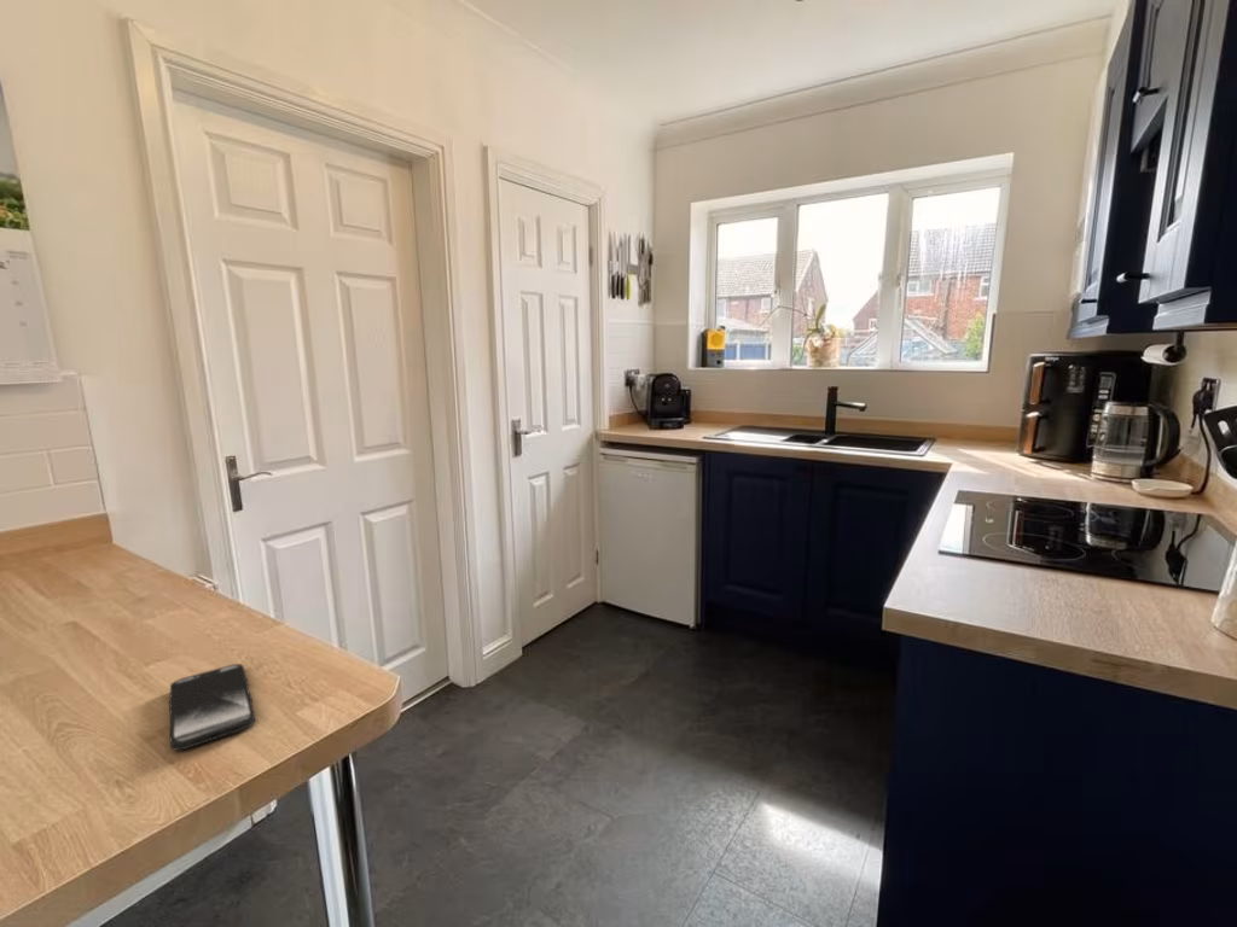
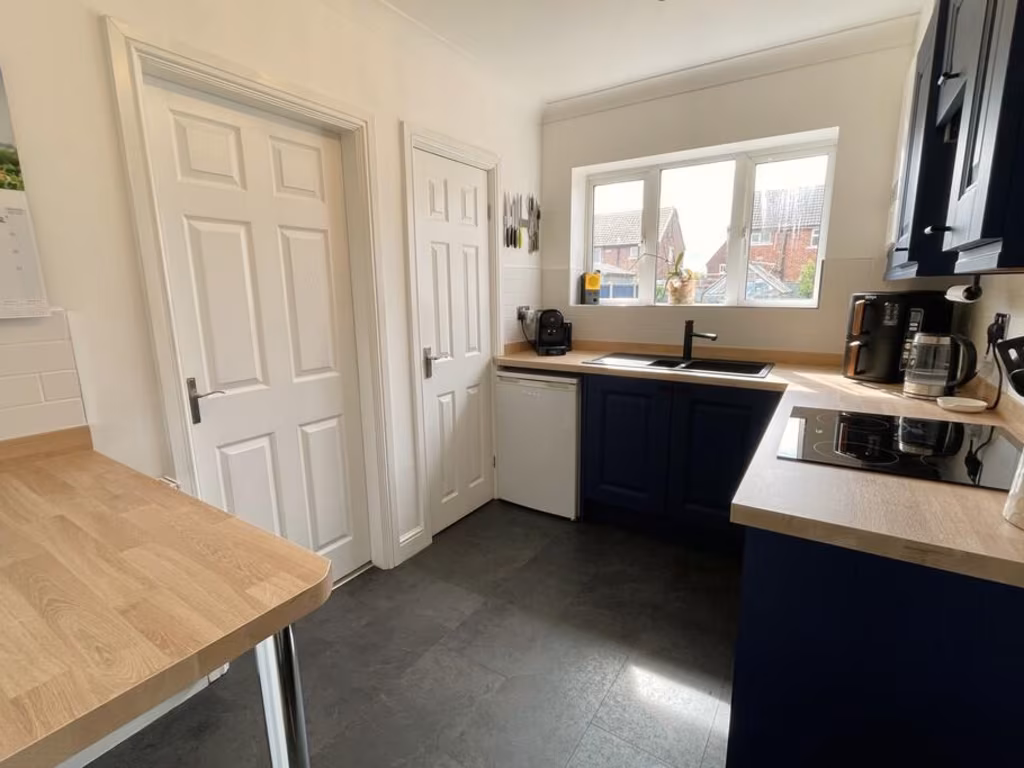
- smartphone [168,663,256,752]
